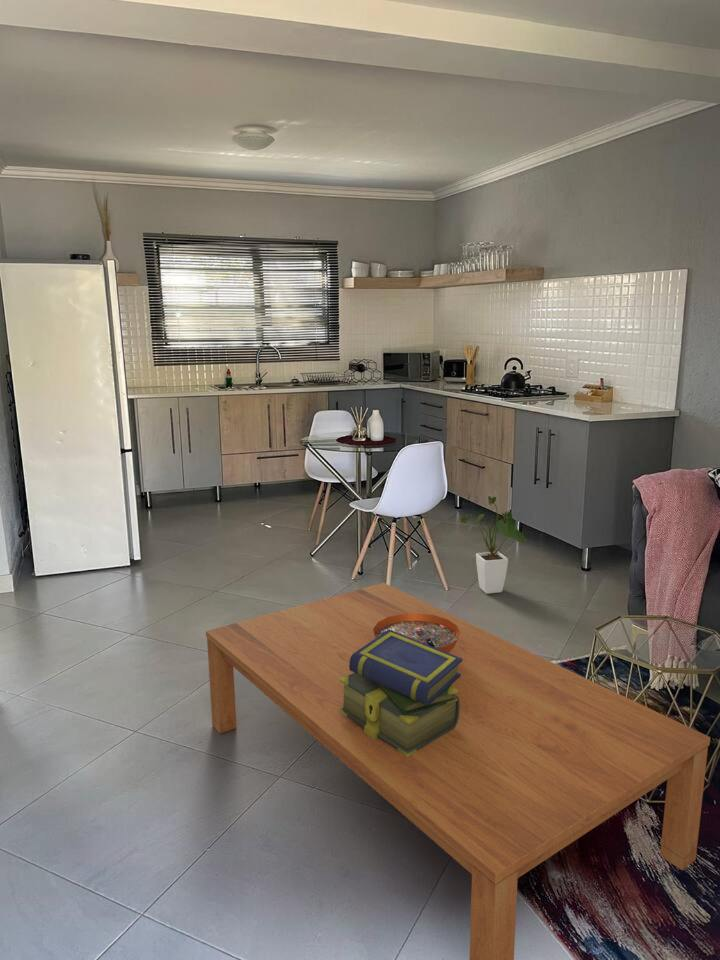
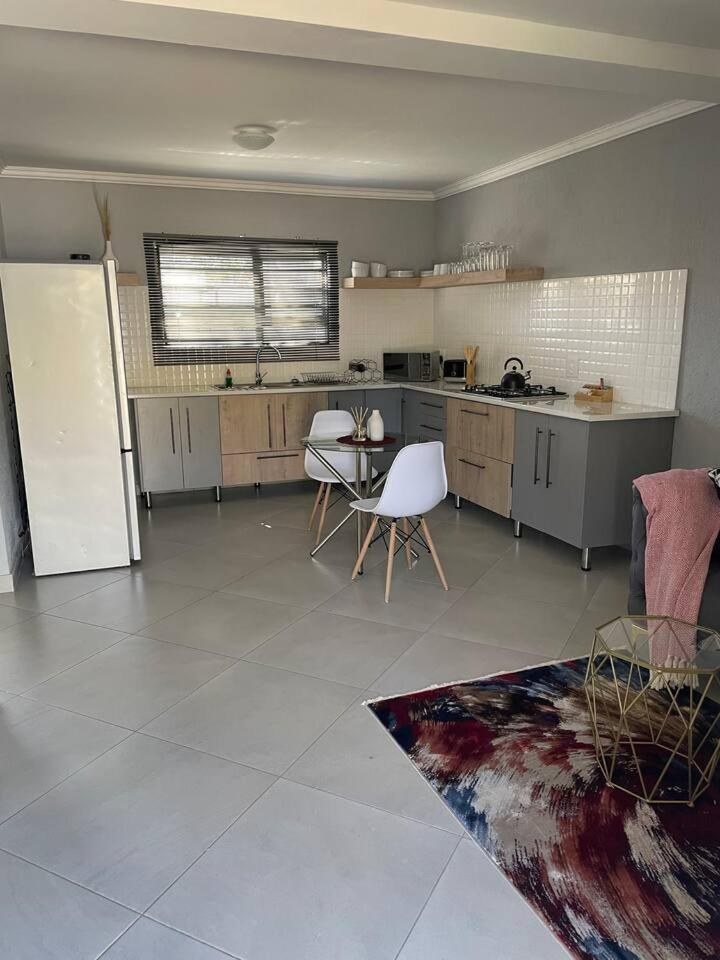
- house plant [460,495,525,595]
- decorative bowl [373,613,460,653]
- coffee table [205,582,711,960]
- stack of books [339,630,463,757]
